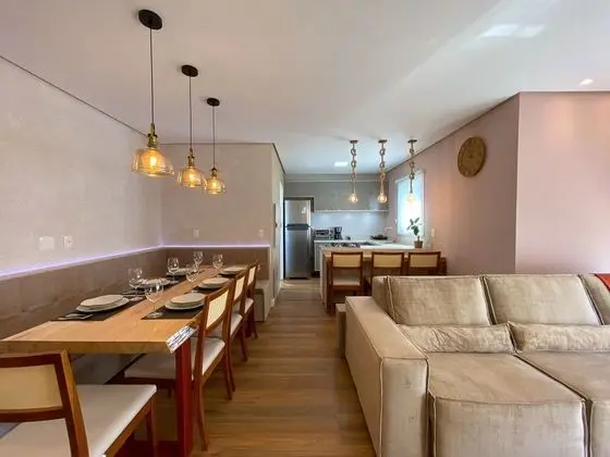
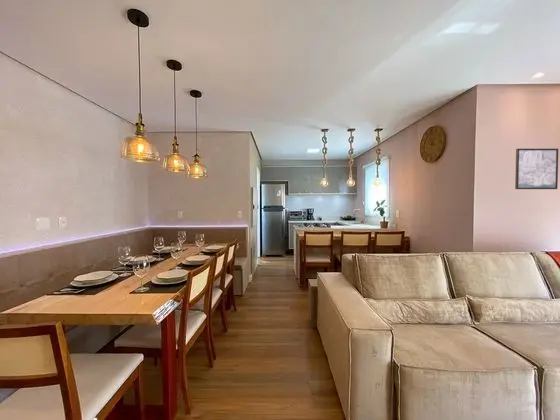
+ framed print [514,148,559,190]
